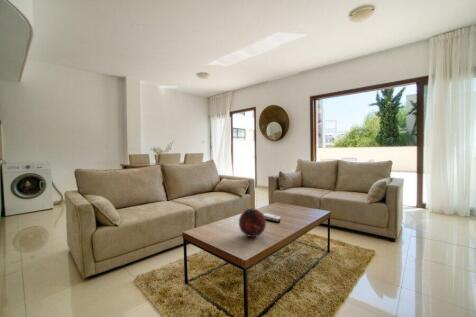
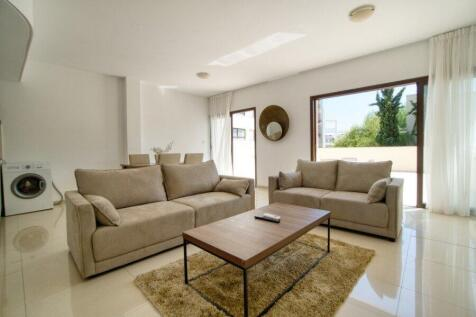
- decorative orb [238,208,267,238]
